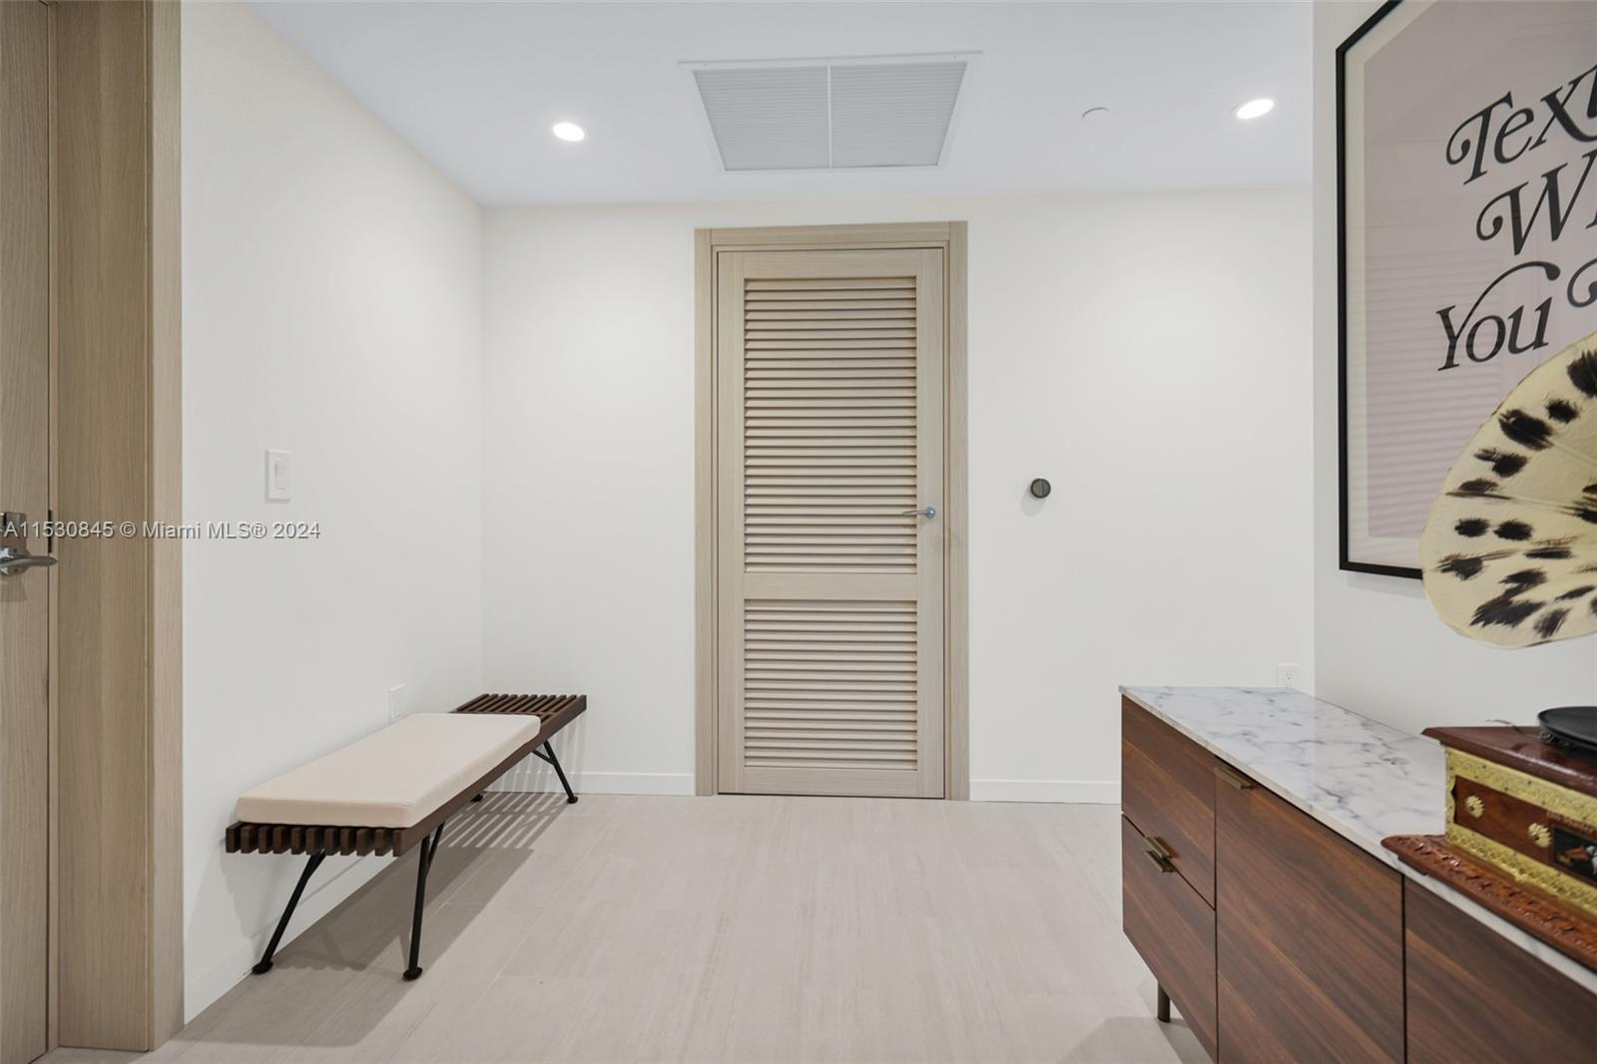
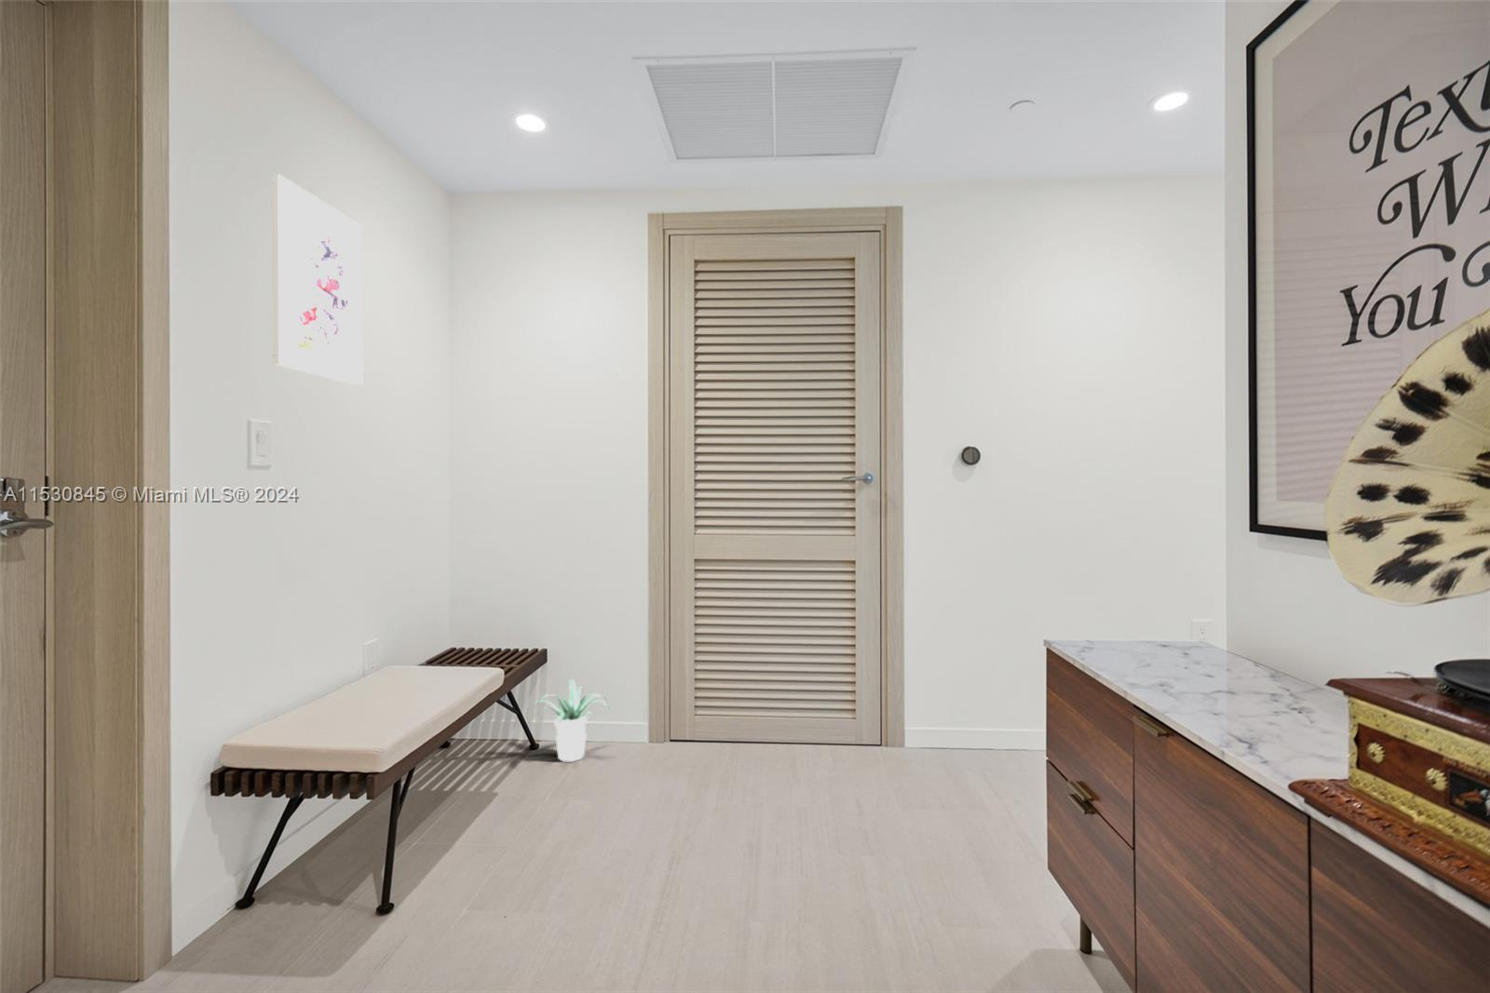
+ potted plant [525,678,612,764]
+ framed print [271,173,364,386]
